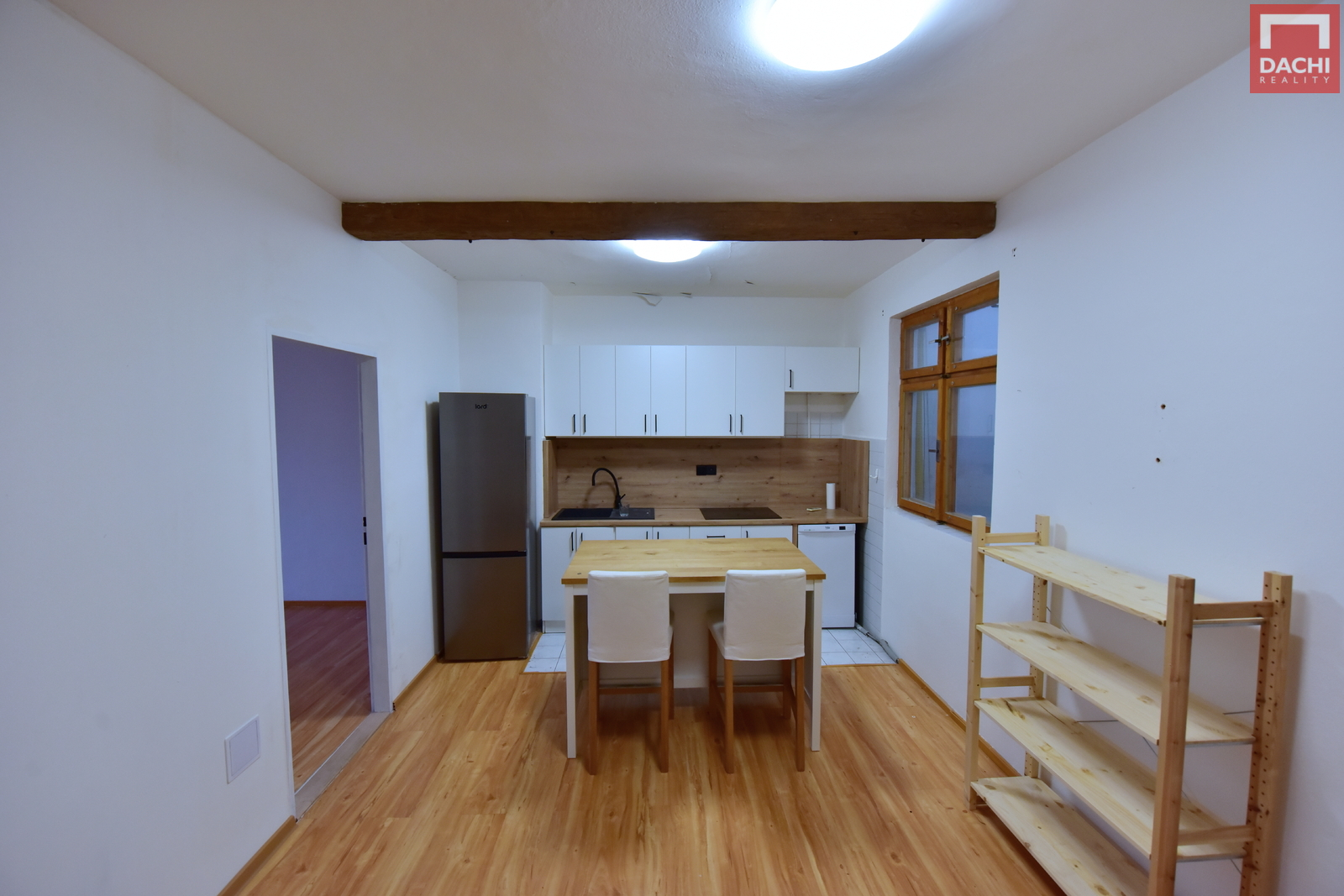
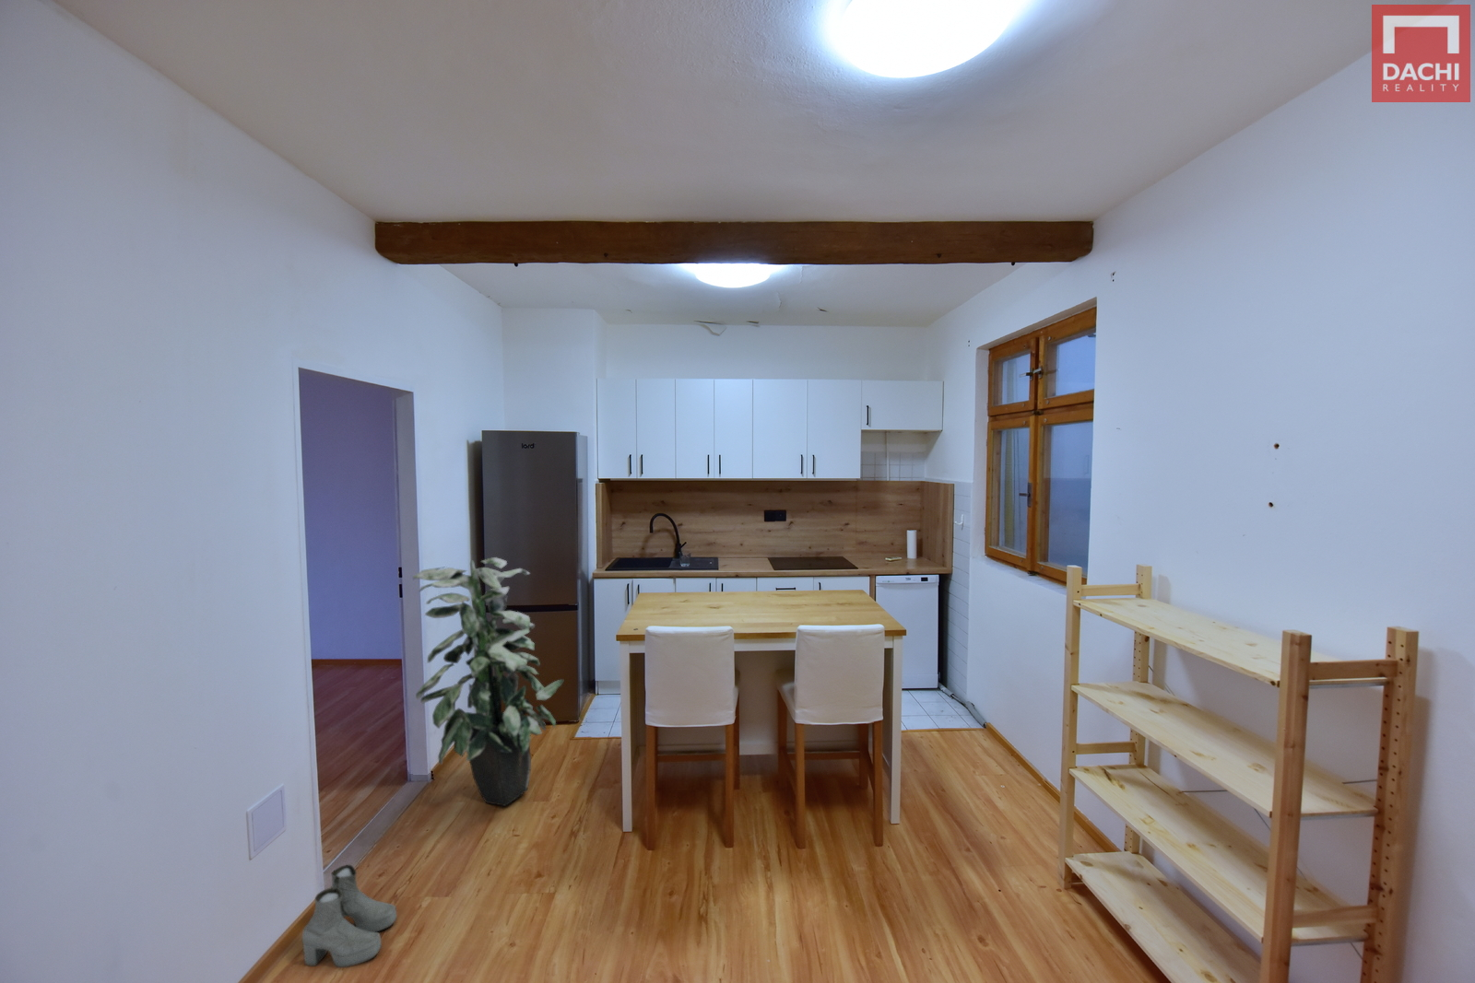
+ indoor plant [412,556,564,807]
+ boots [302,865,397,969]
